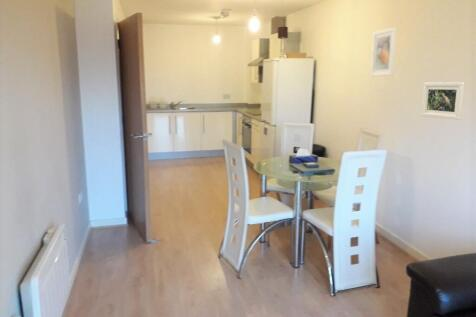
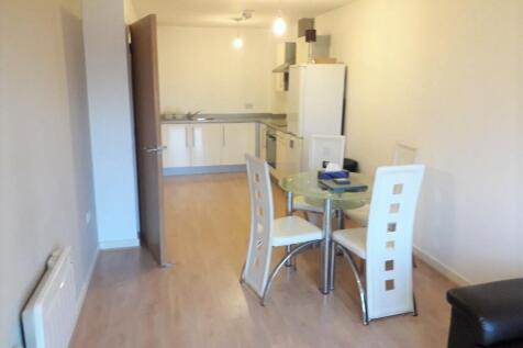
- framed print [370,26,398,77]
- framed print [421,81,466,121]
